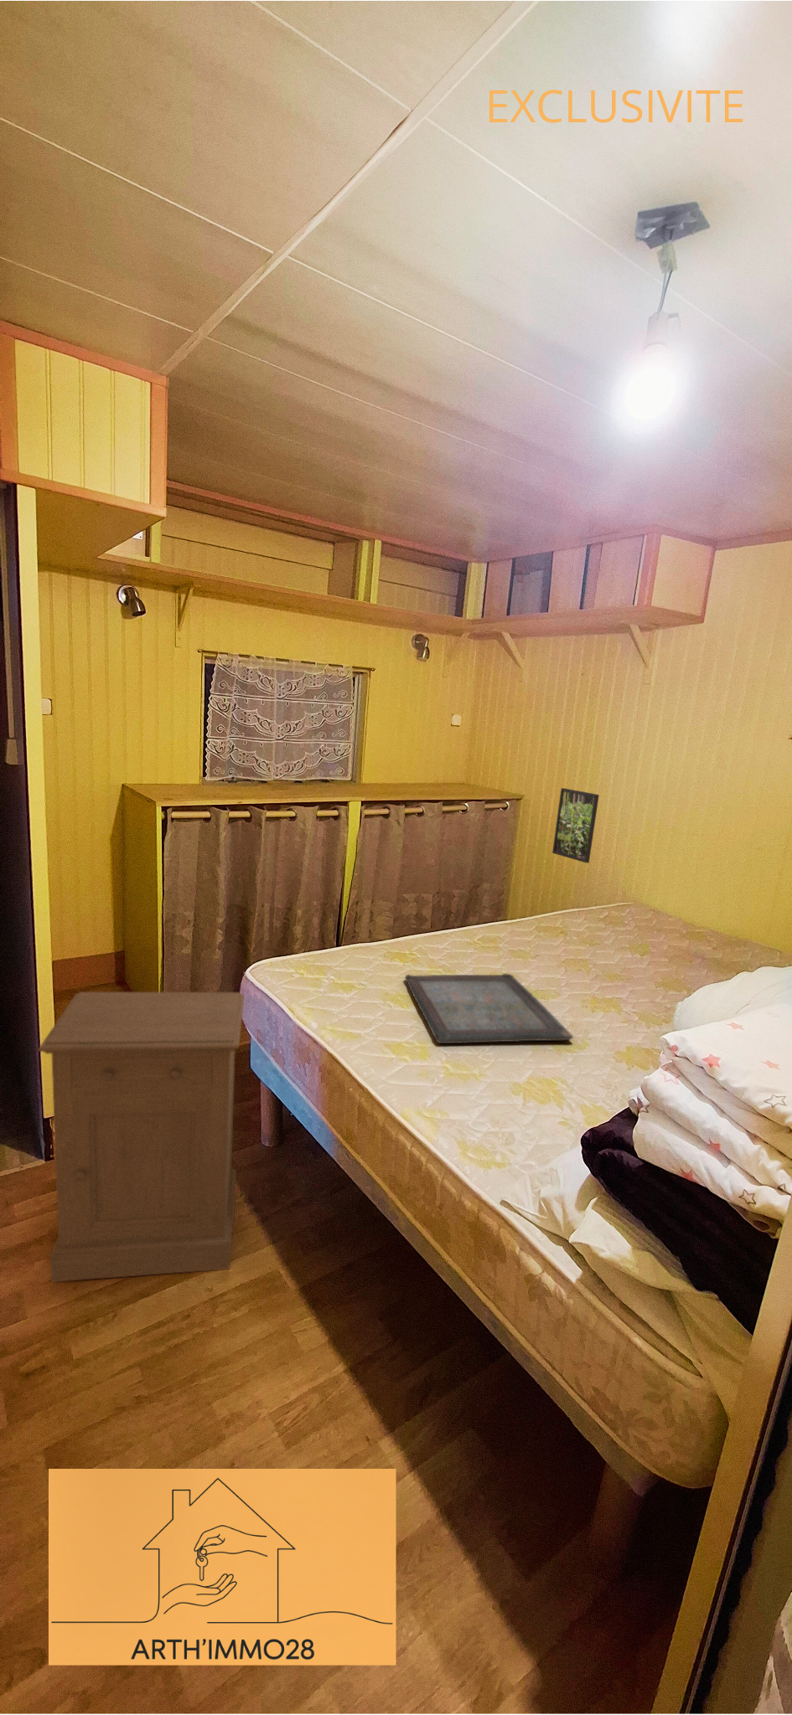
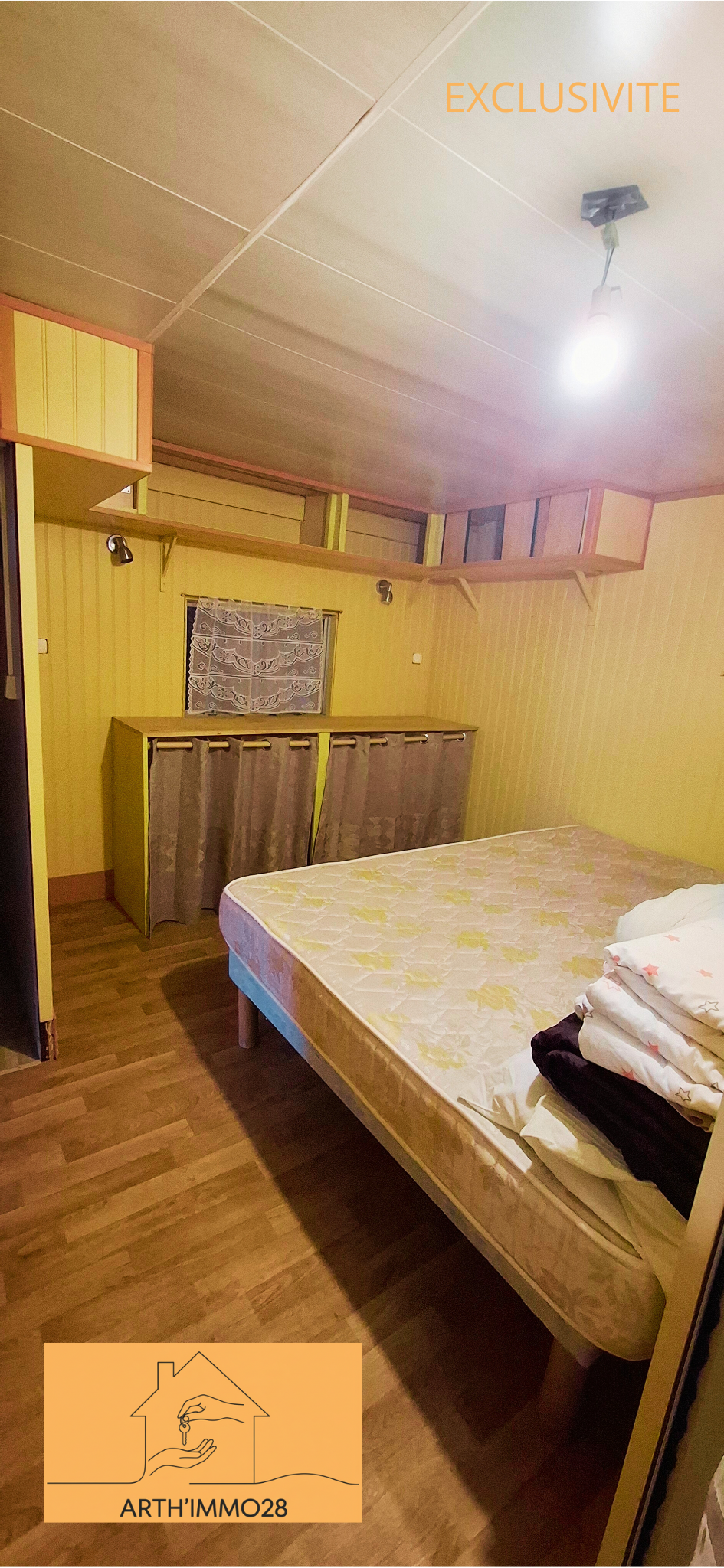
- serving tray [404,973,574,1045]
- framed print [551,788,601,863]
- cabinet [37,991,245,1283]
